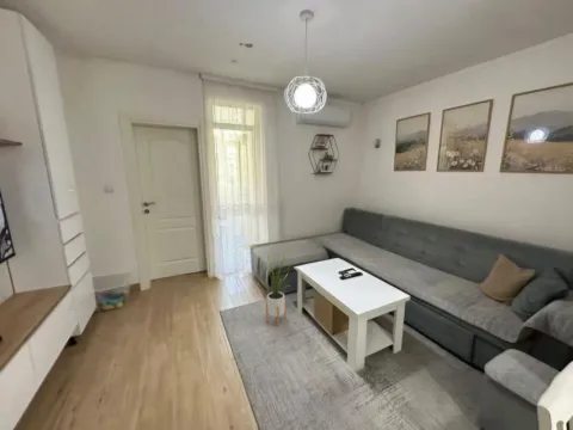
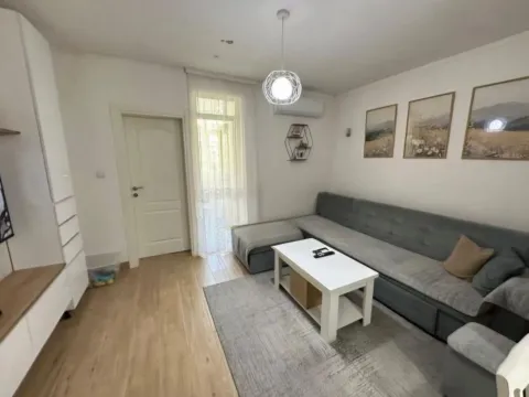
- house plant [257,254,292,326]
